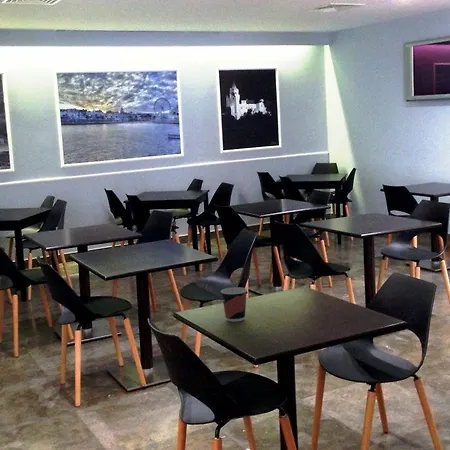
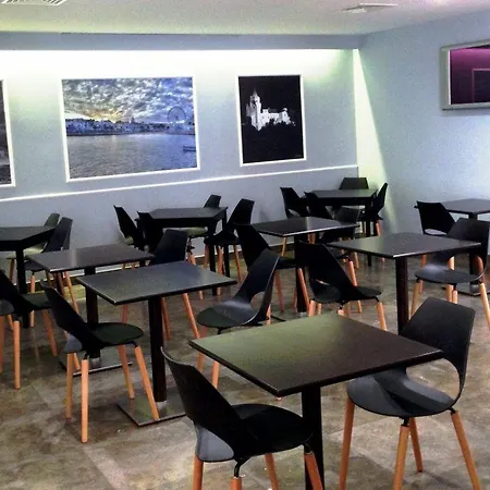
- cup [220,286,248,323]
